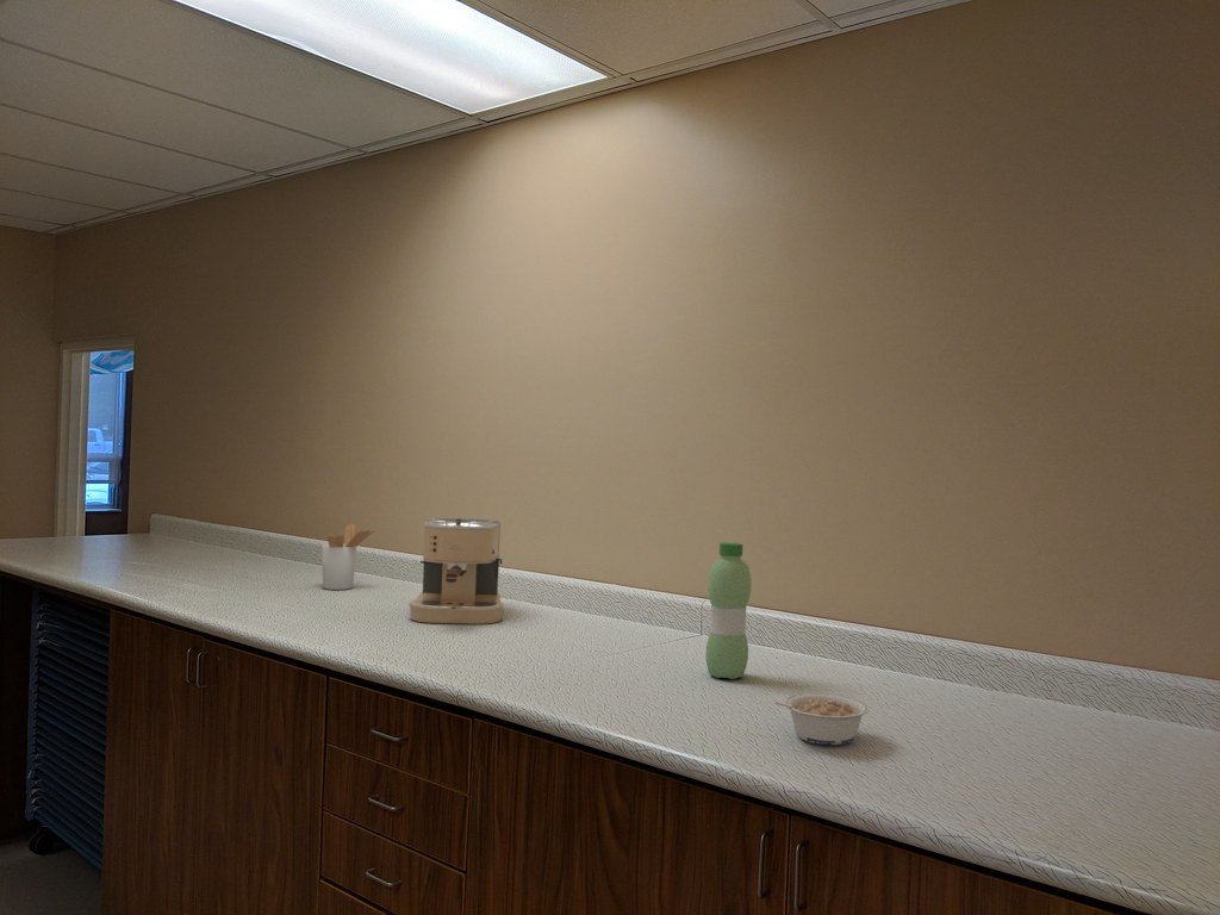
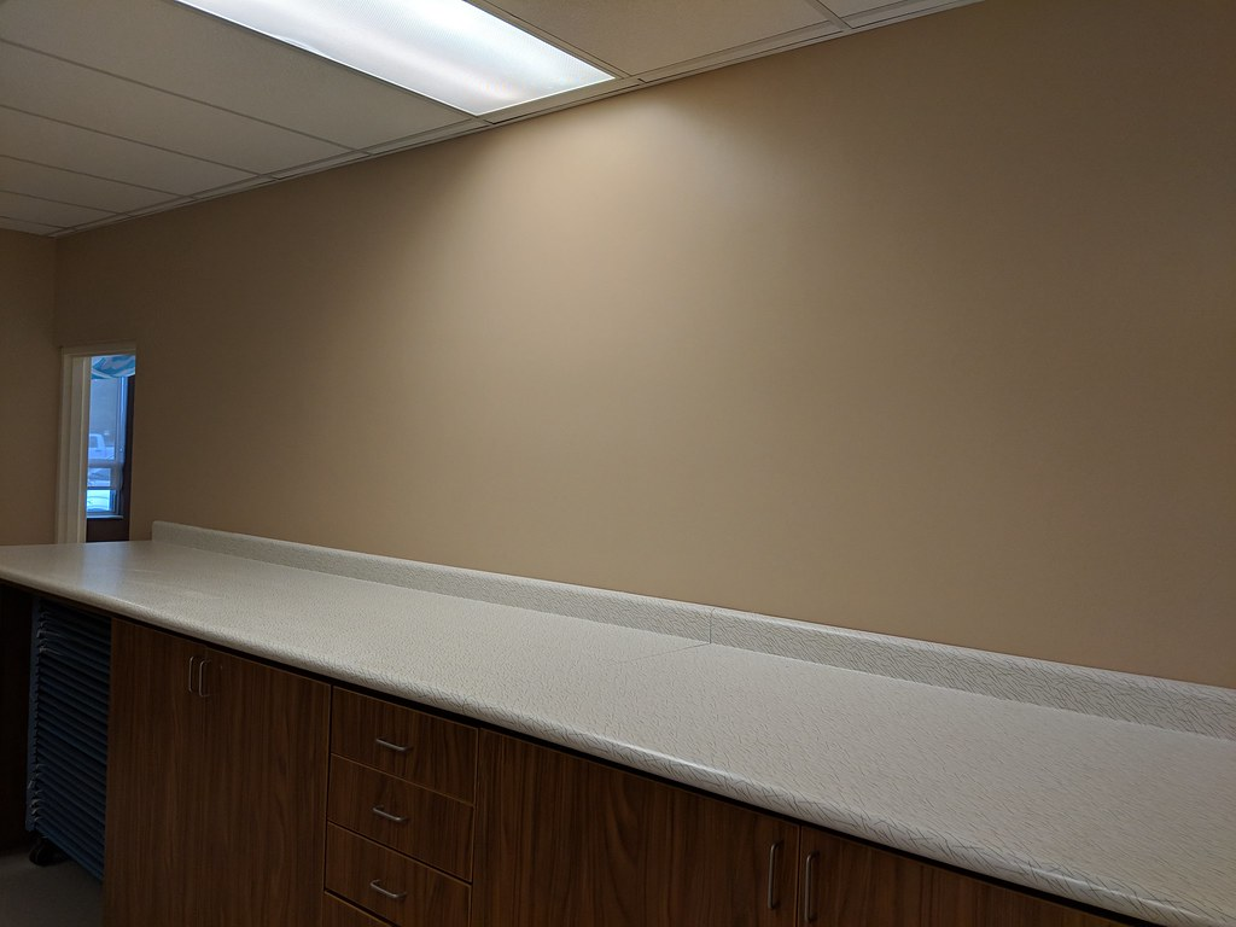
- legume [773,692,870,746]
- utensil holder [320,523,376,591]
- coffee maker [407,516,504,624]
- water bottle [704,541,753,680]
